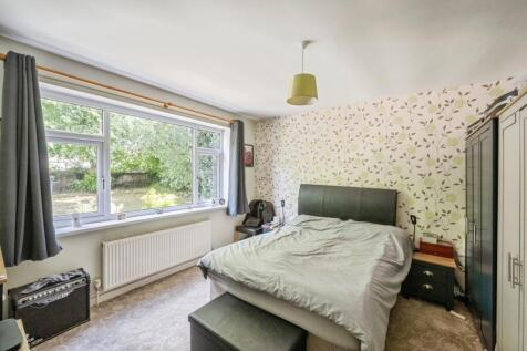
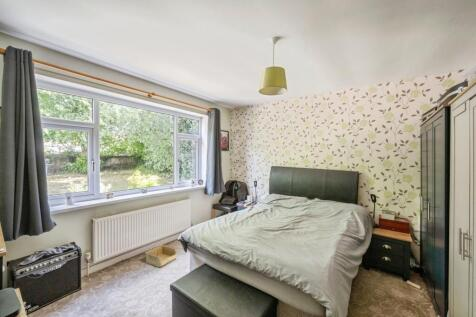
+ storage bin [144,244,178,268]
